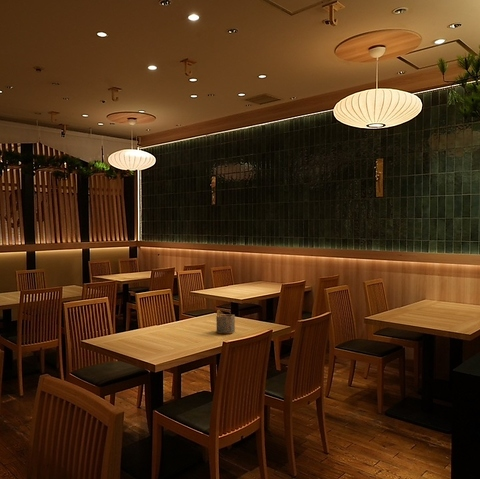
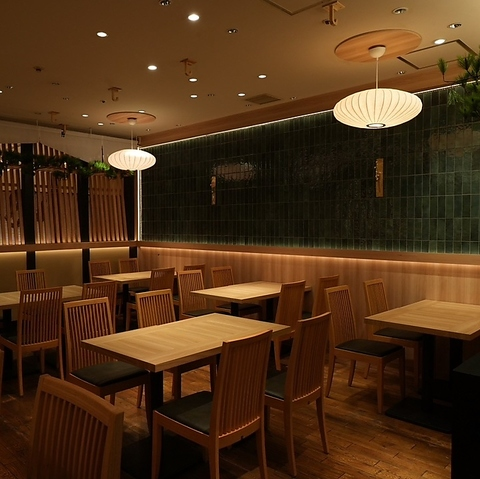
- napkin holder [215,309,236,335]
